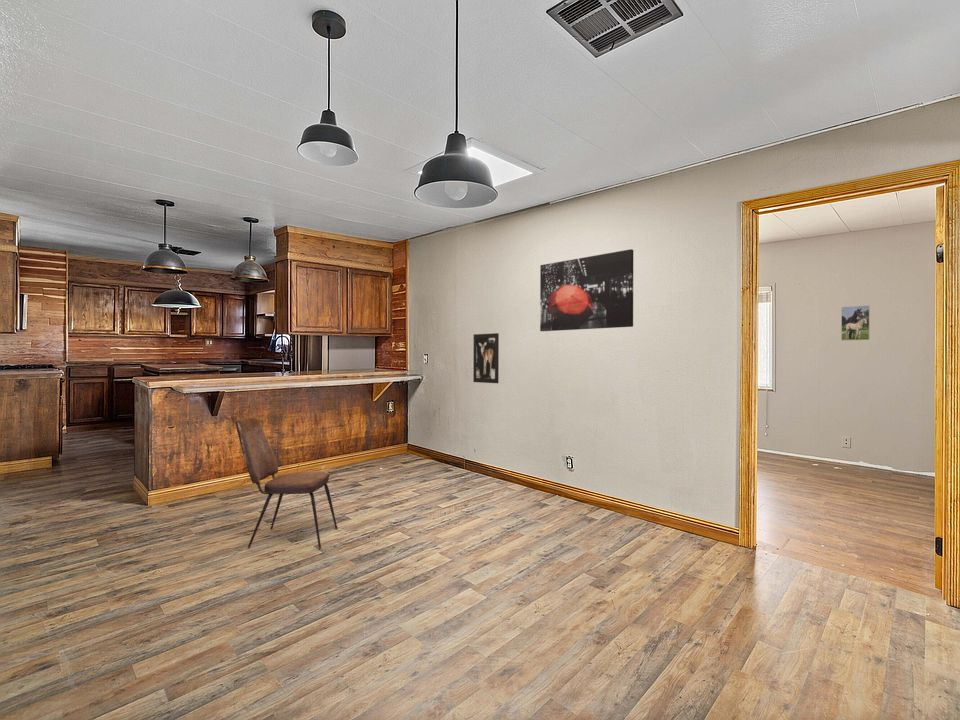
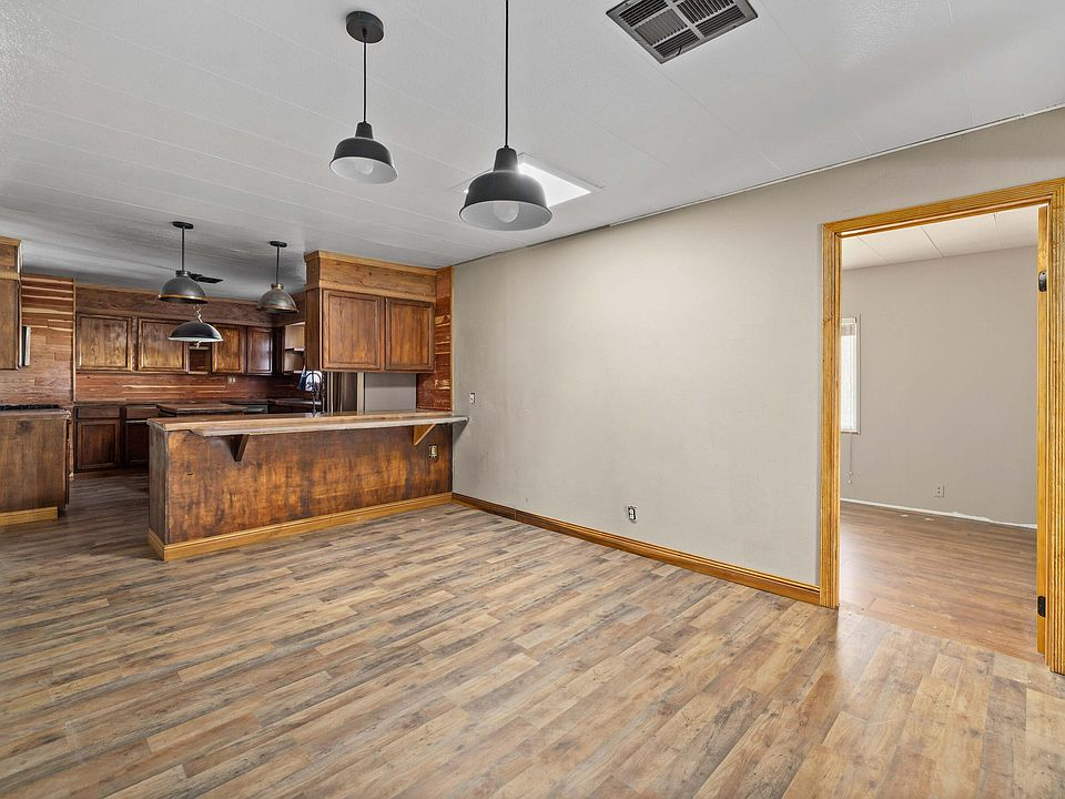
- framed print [840,304,871,342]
- dining chair [235,416,338,550]
- wall art [539,248,634,332]
- wall art [472,332,500,384]
